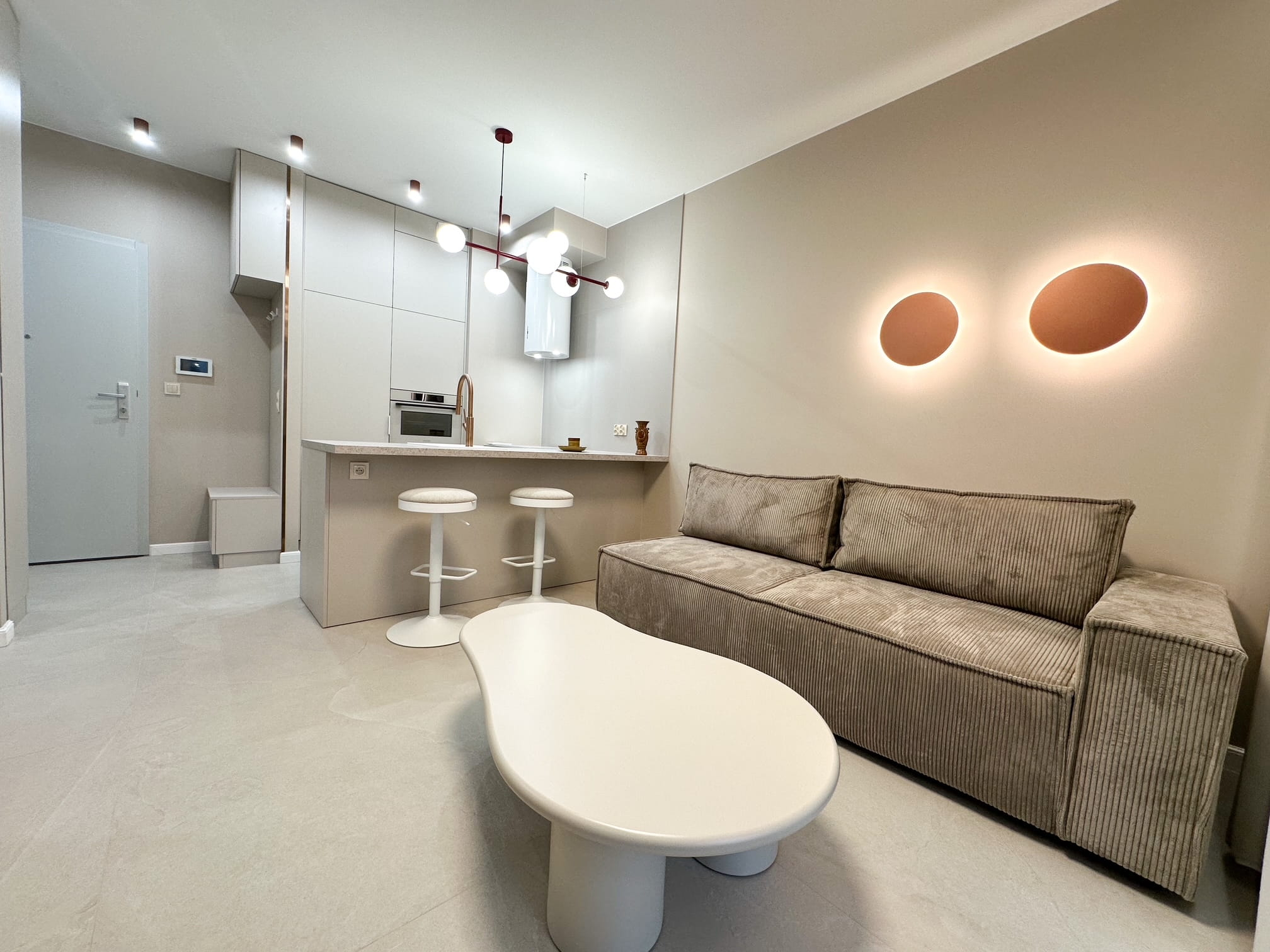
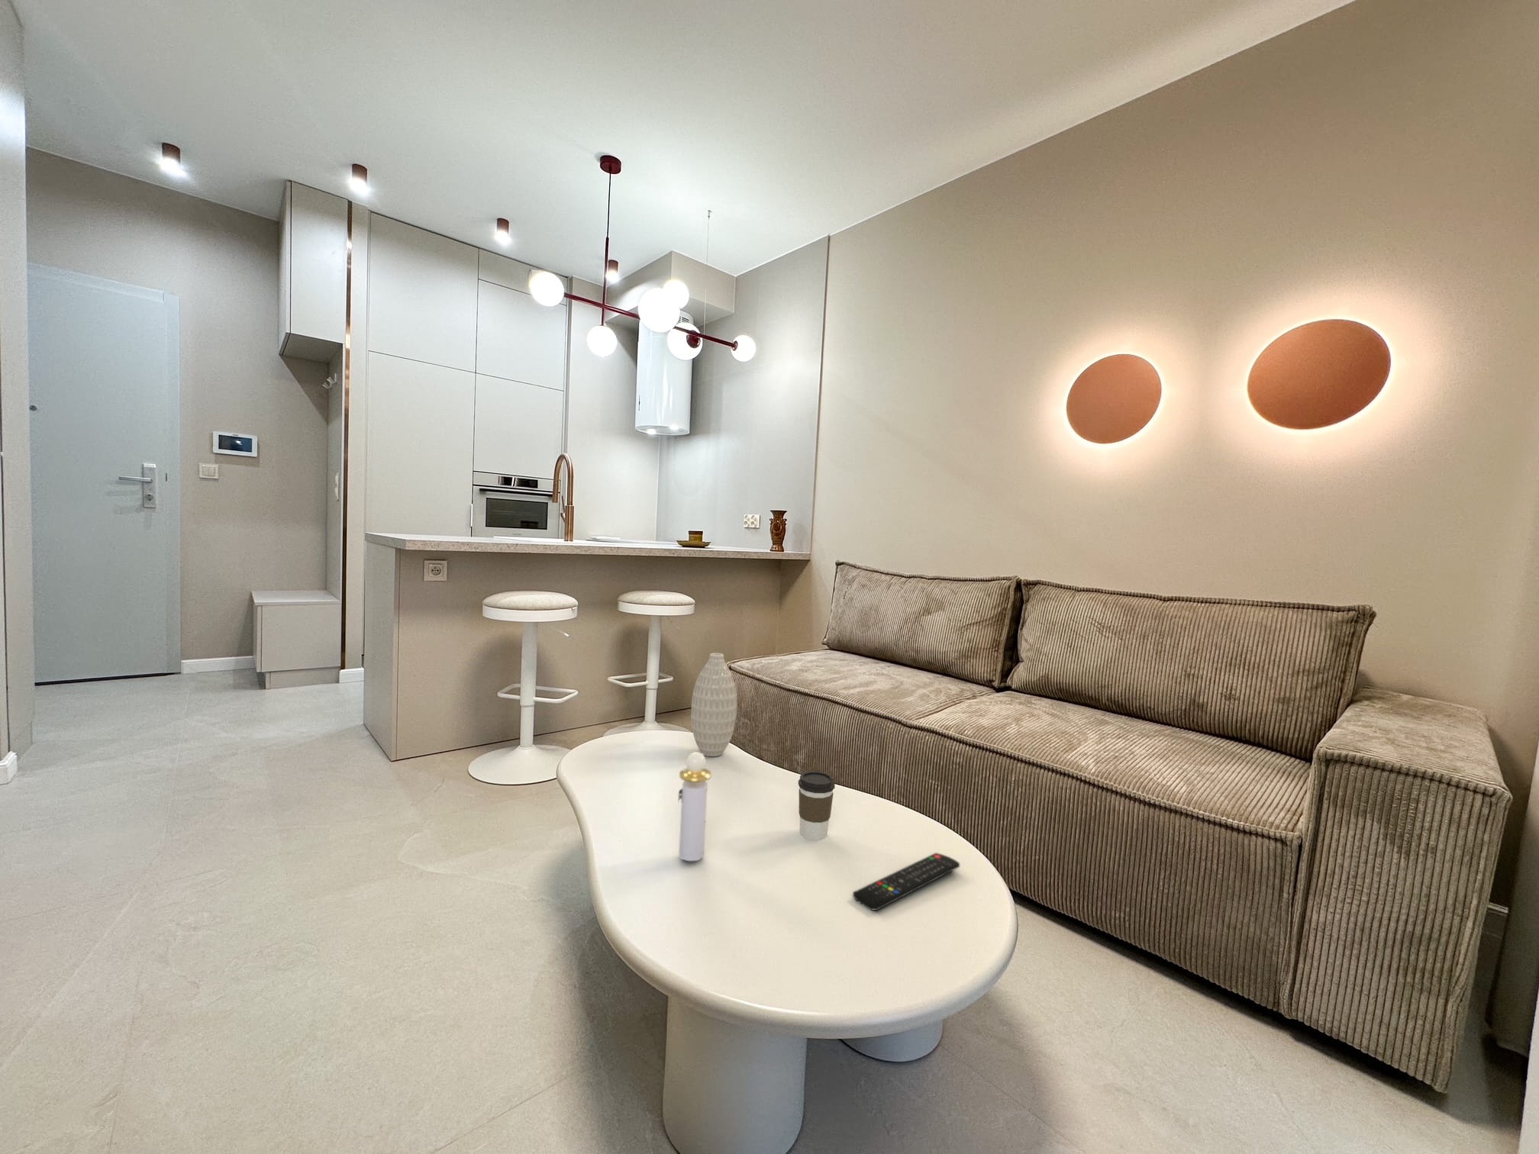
+ coffee cup [797,771,836,841]
+ vase [690,652,738,758]
+ remote control [852,852,960,912]
+ perfume bottle [677,752,713,862]
